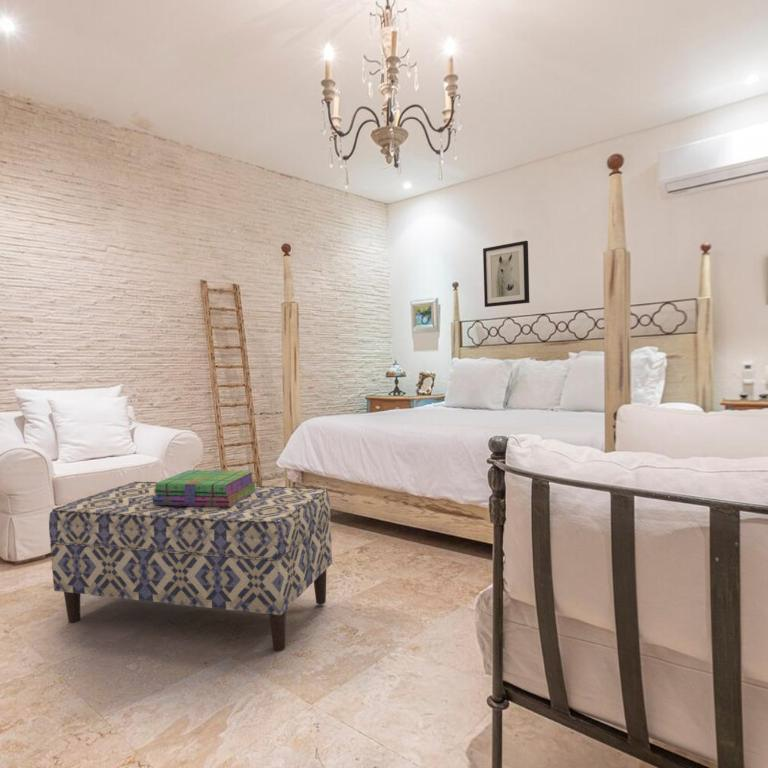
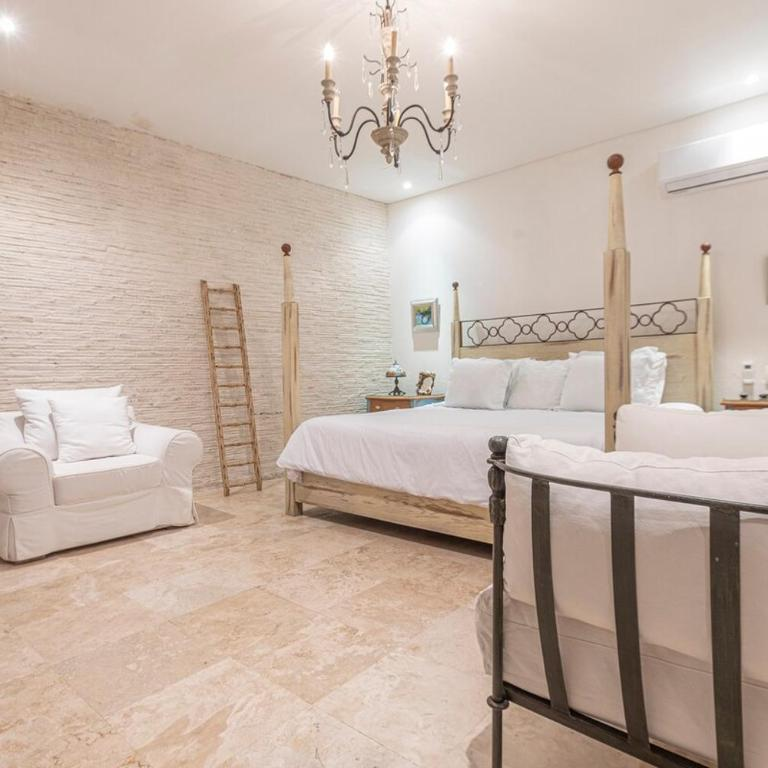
- stack of books [153,469,257,507]
- bench [48,481,333,653]
- wall art [482,240,530,308]
